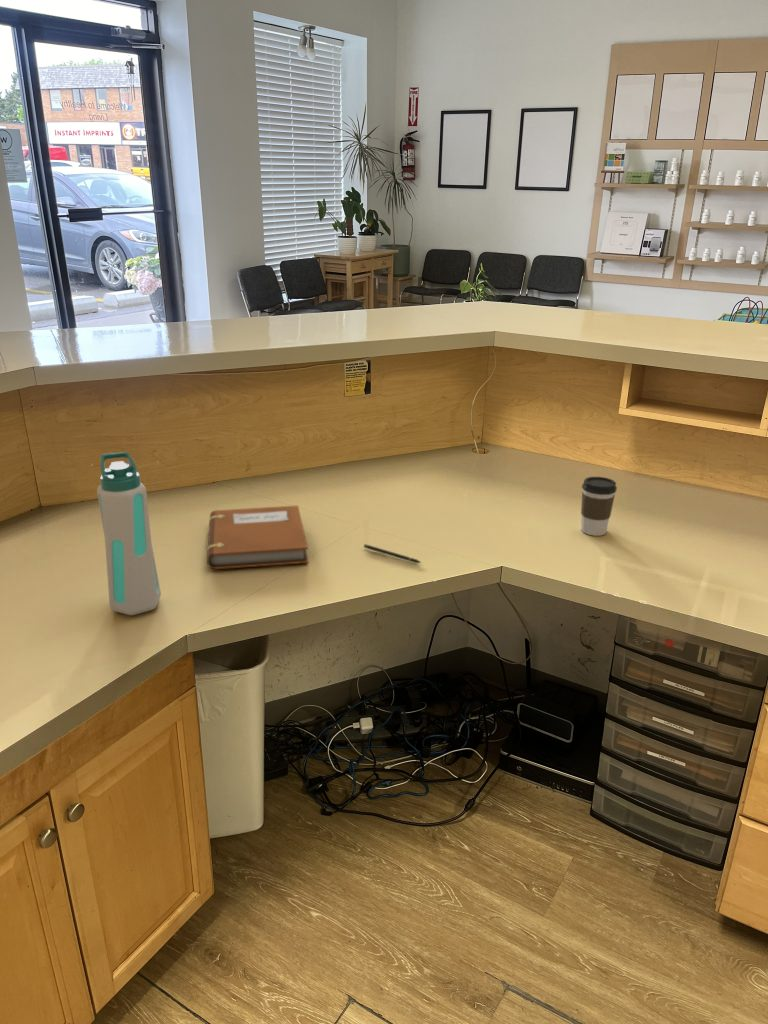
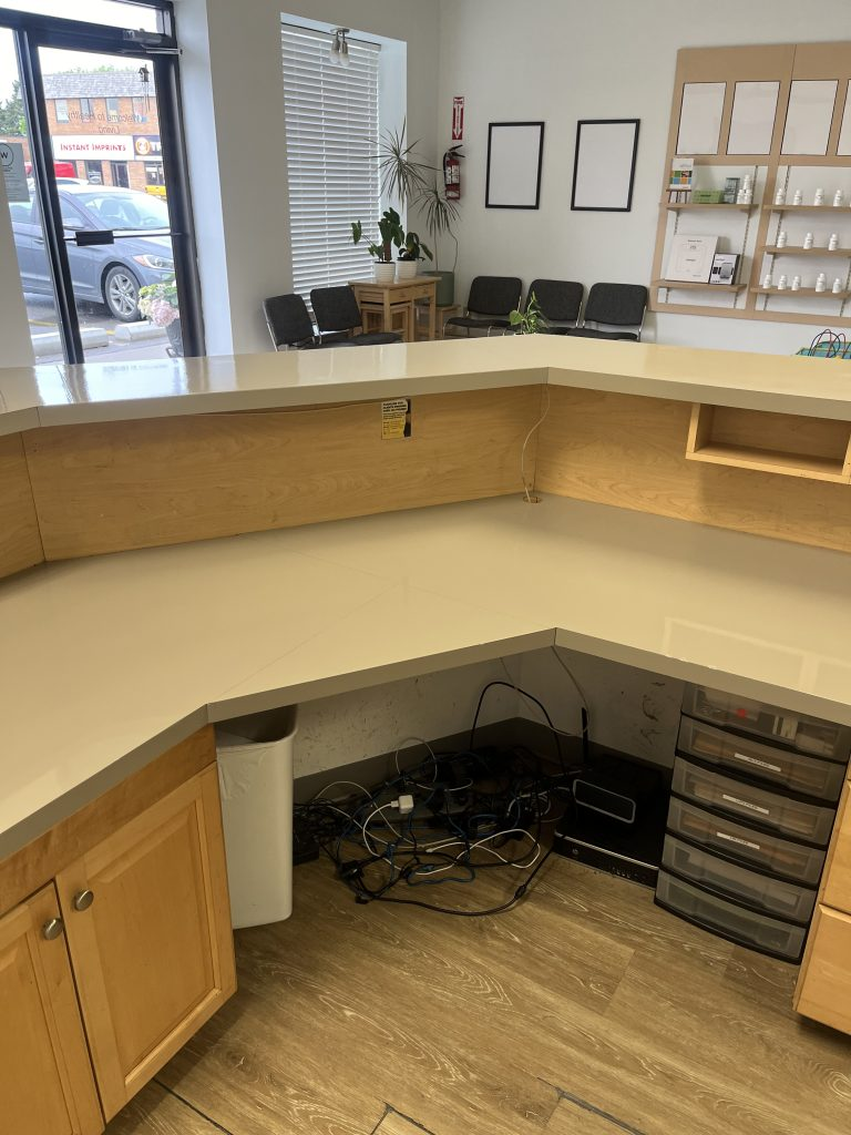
- coffee cup [580,476,618,537]
- notebook [206,504,309,570]
- water bottle [96,451,162,616]
- pen [363,543,422,564]
